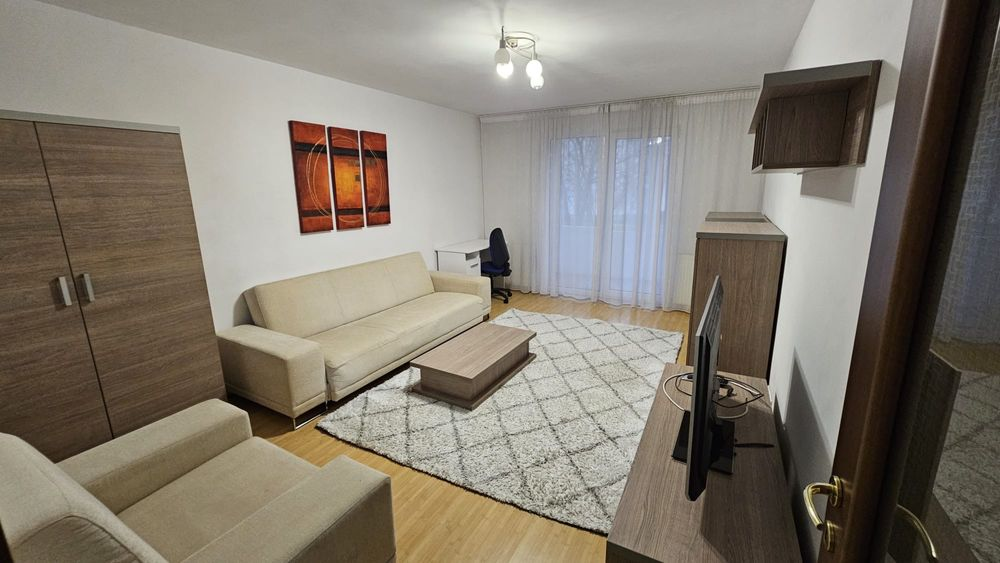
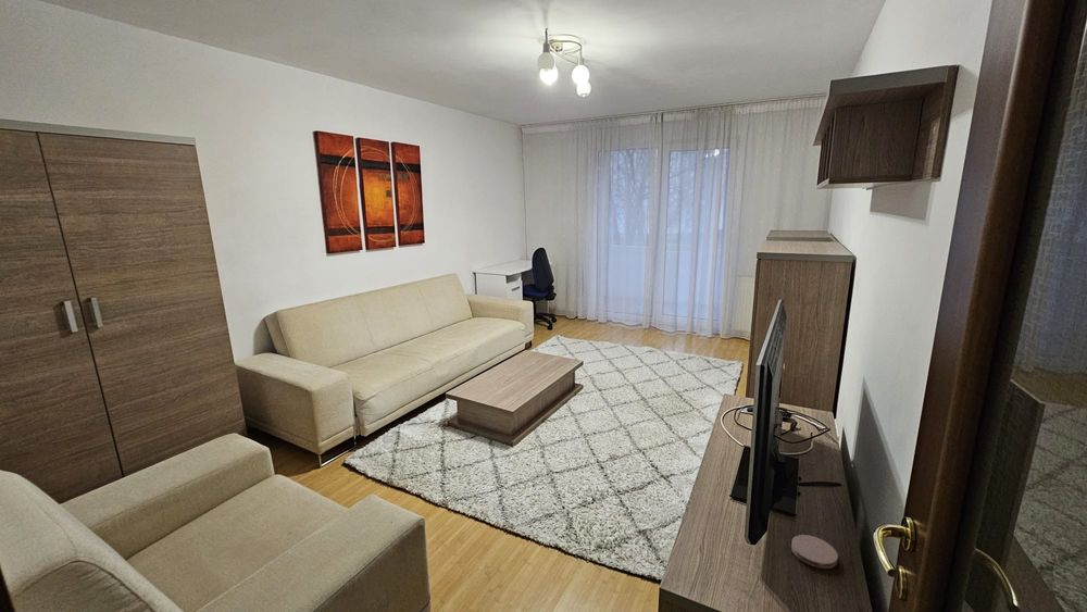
+ coaster [790,534,839,570]
